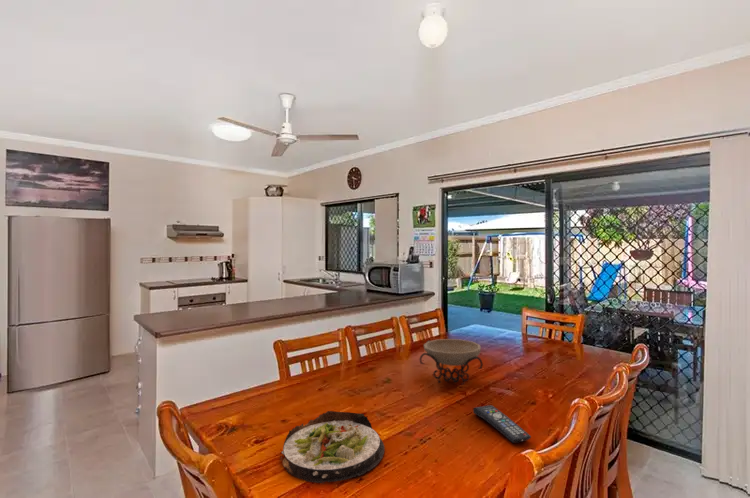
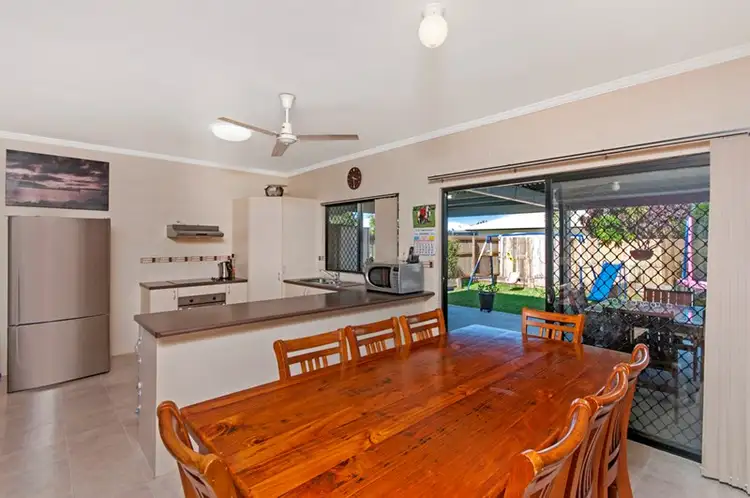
- salad plate [280,410,386,484]
- decorative bowl [418,338,484,386]
- remote control [472,404,532,444]
